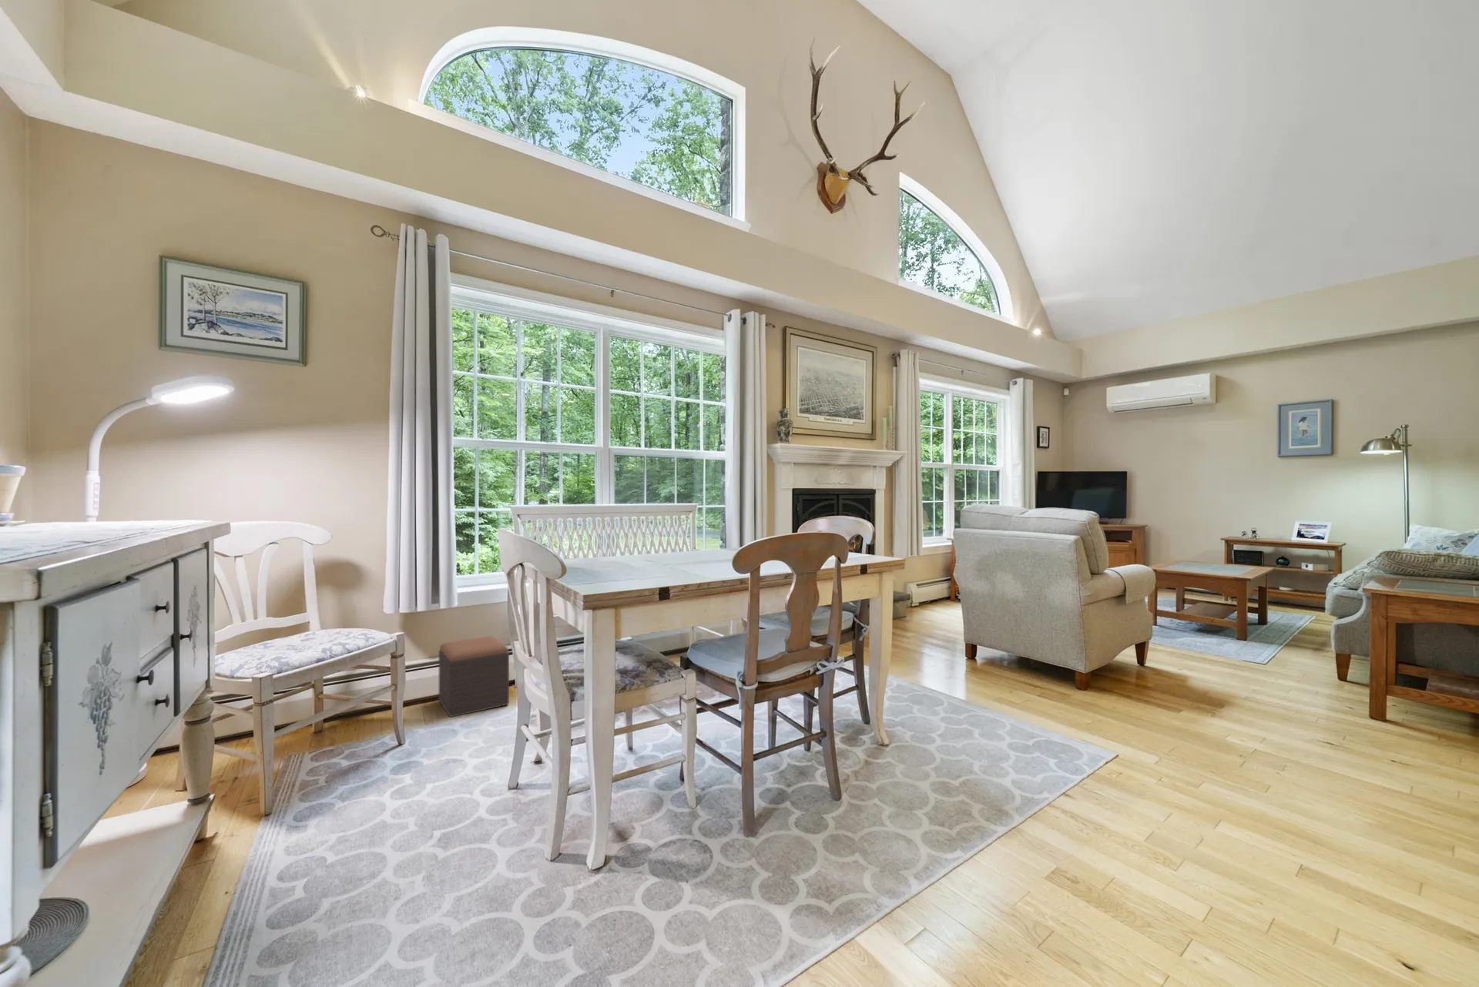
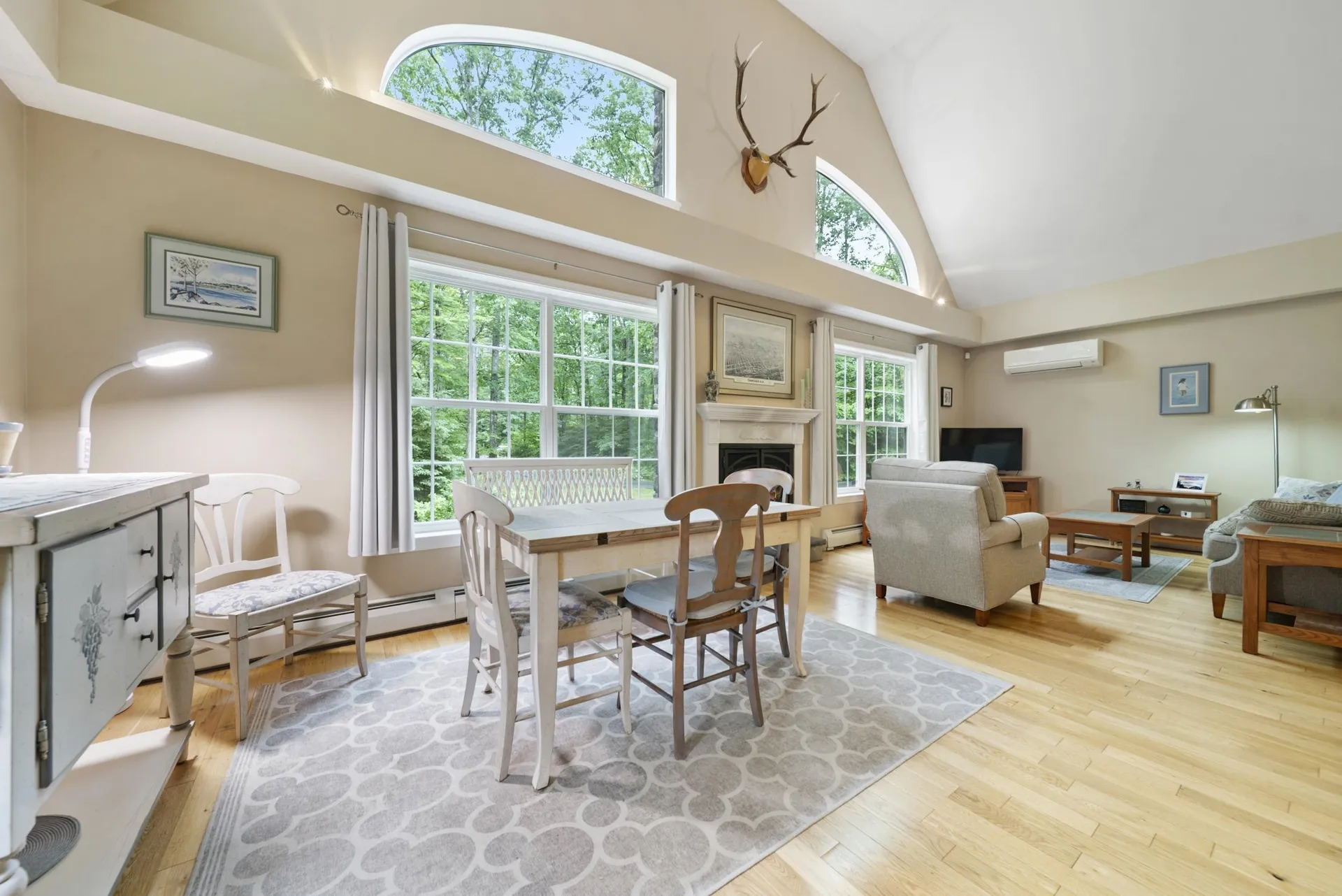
- footstool [439,636,510,717]
